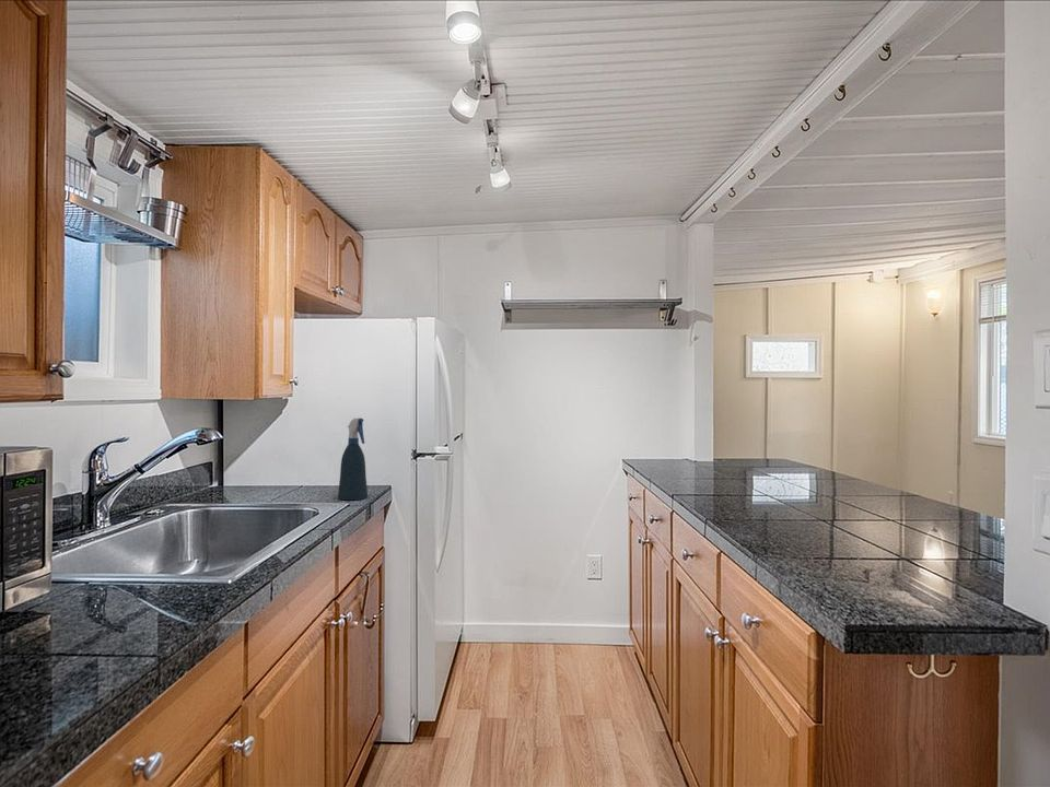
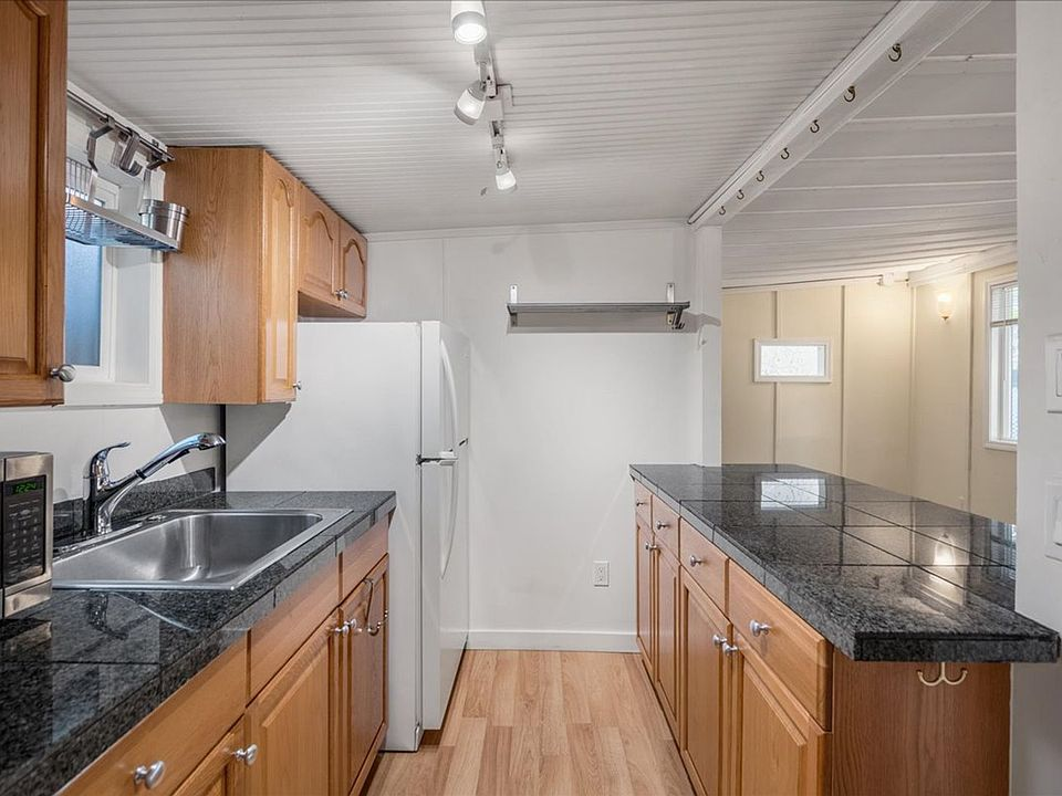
- spray bottle [337,418,369,501]
